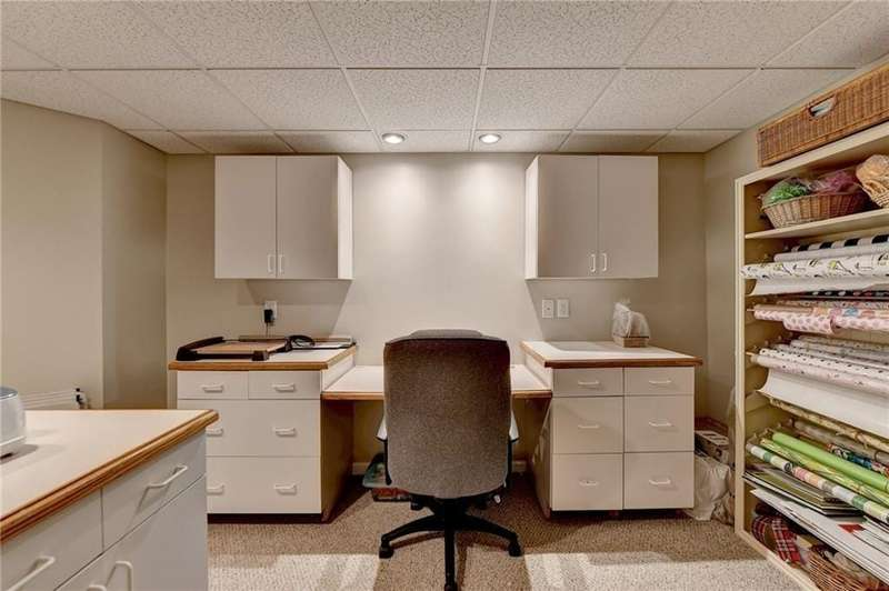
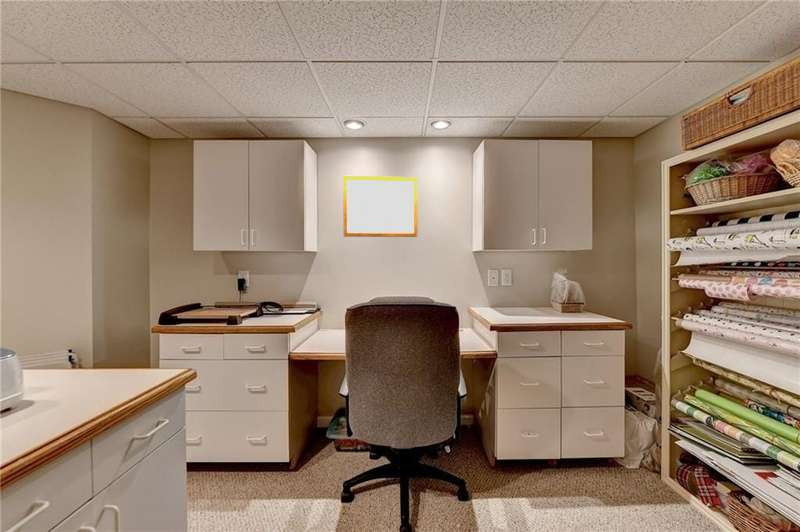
+ writing board [342,175,418,238]
